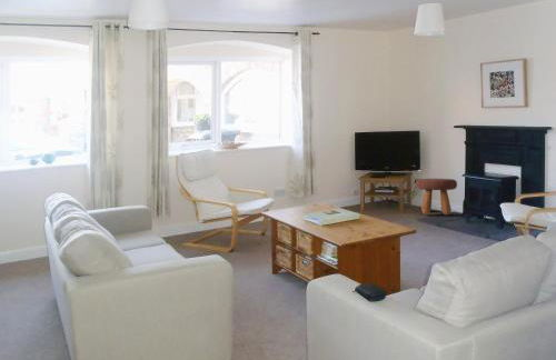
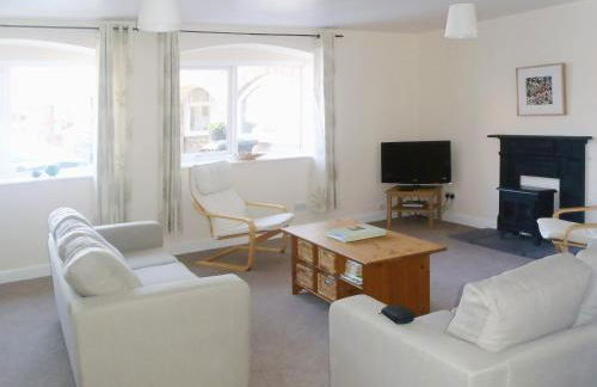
- footstool [415,178,458,216]
